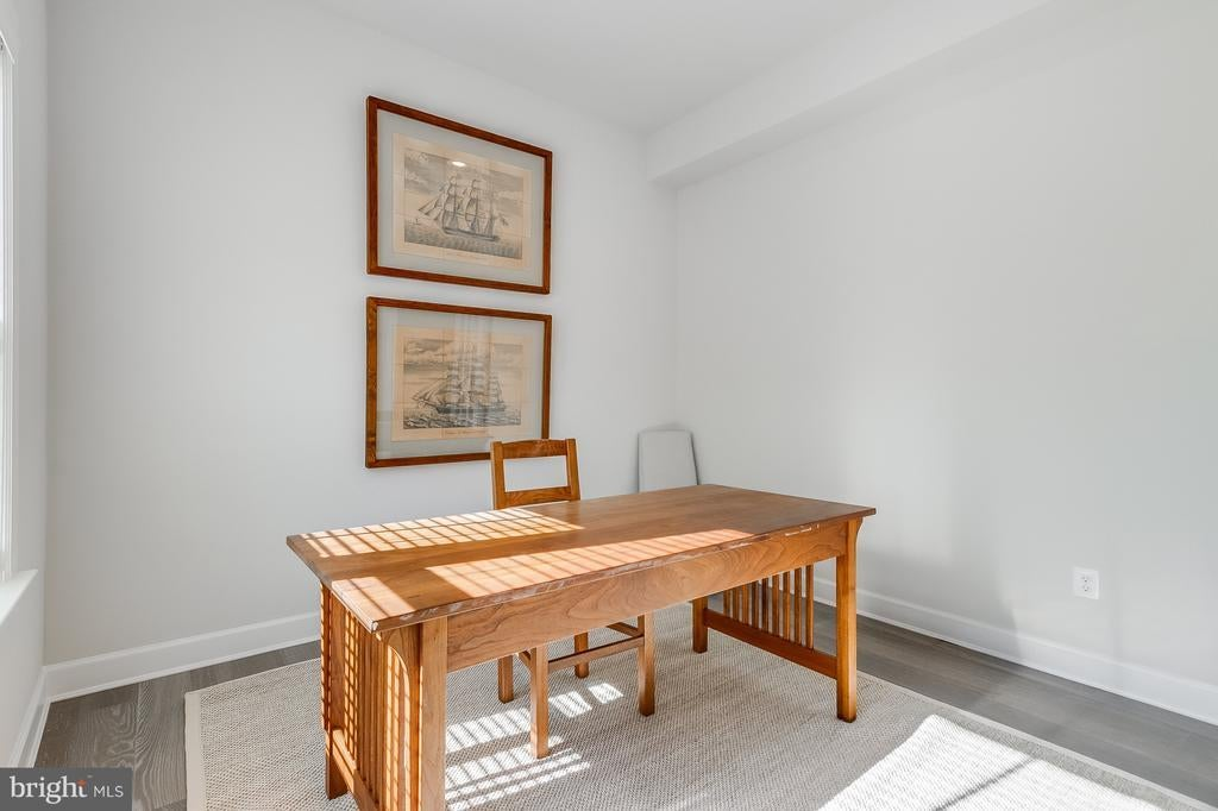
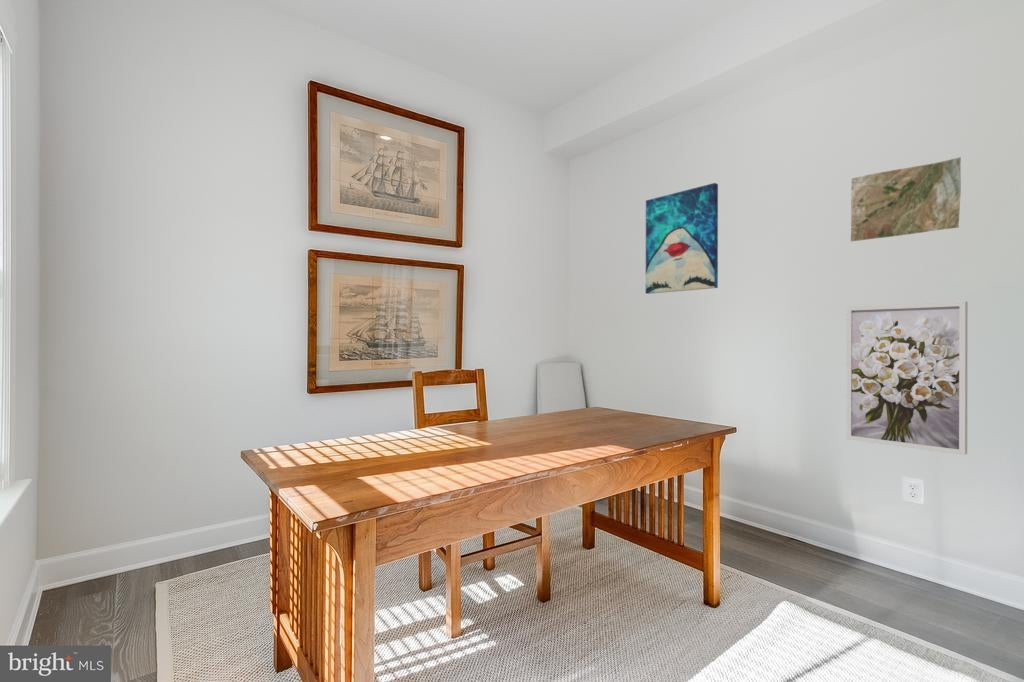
+ wall art [645,182,719,295]
+ map [850,156,962,242]
+ wall art [846,300,969,456]
